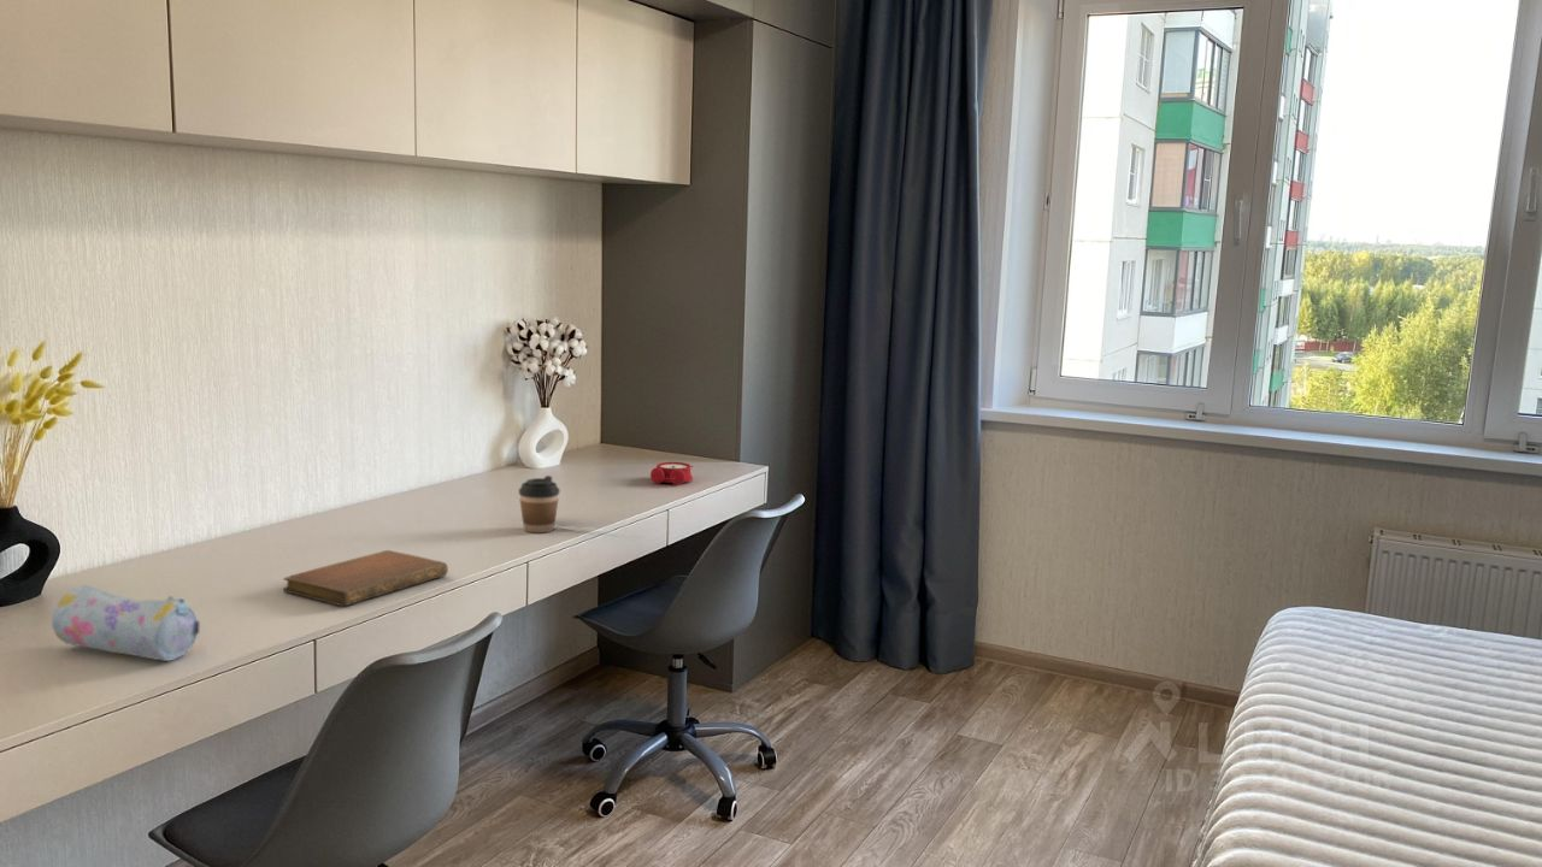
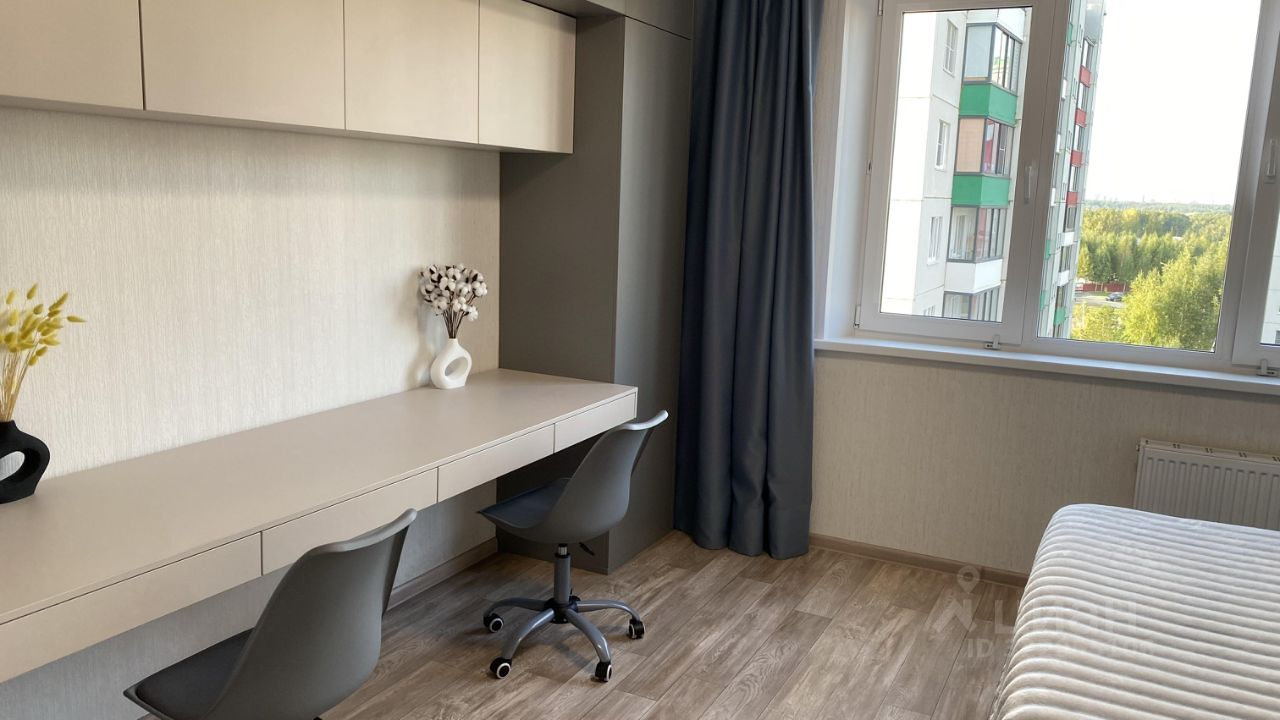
- alarm clock [649,461,694,486]
- coffee cup [518,474,561,533]
- pencil case [51,584,201,662]
- notebook [282,549,449,607]
